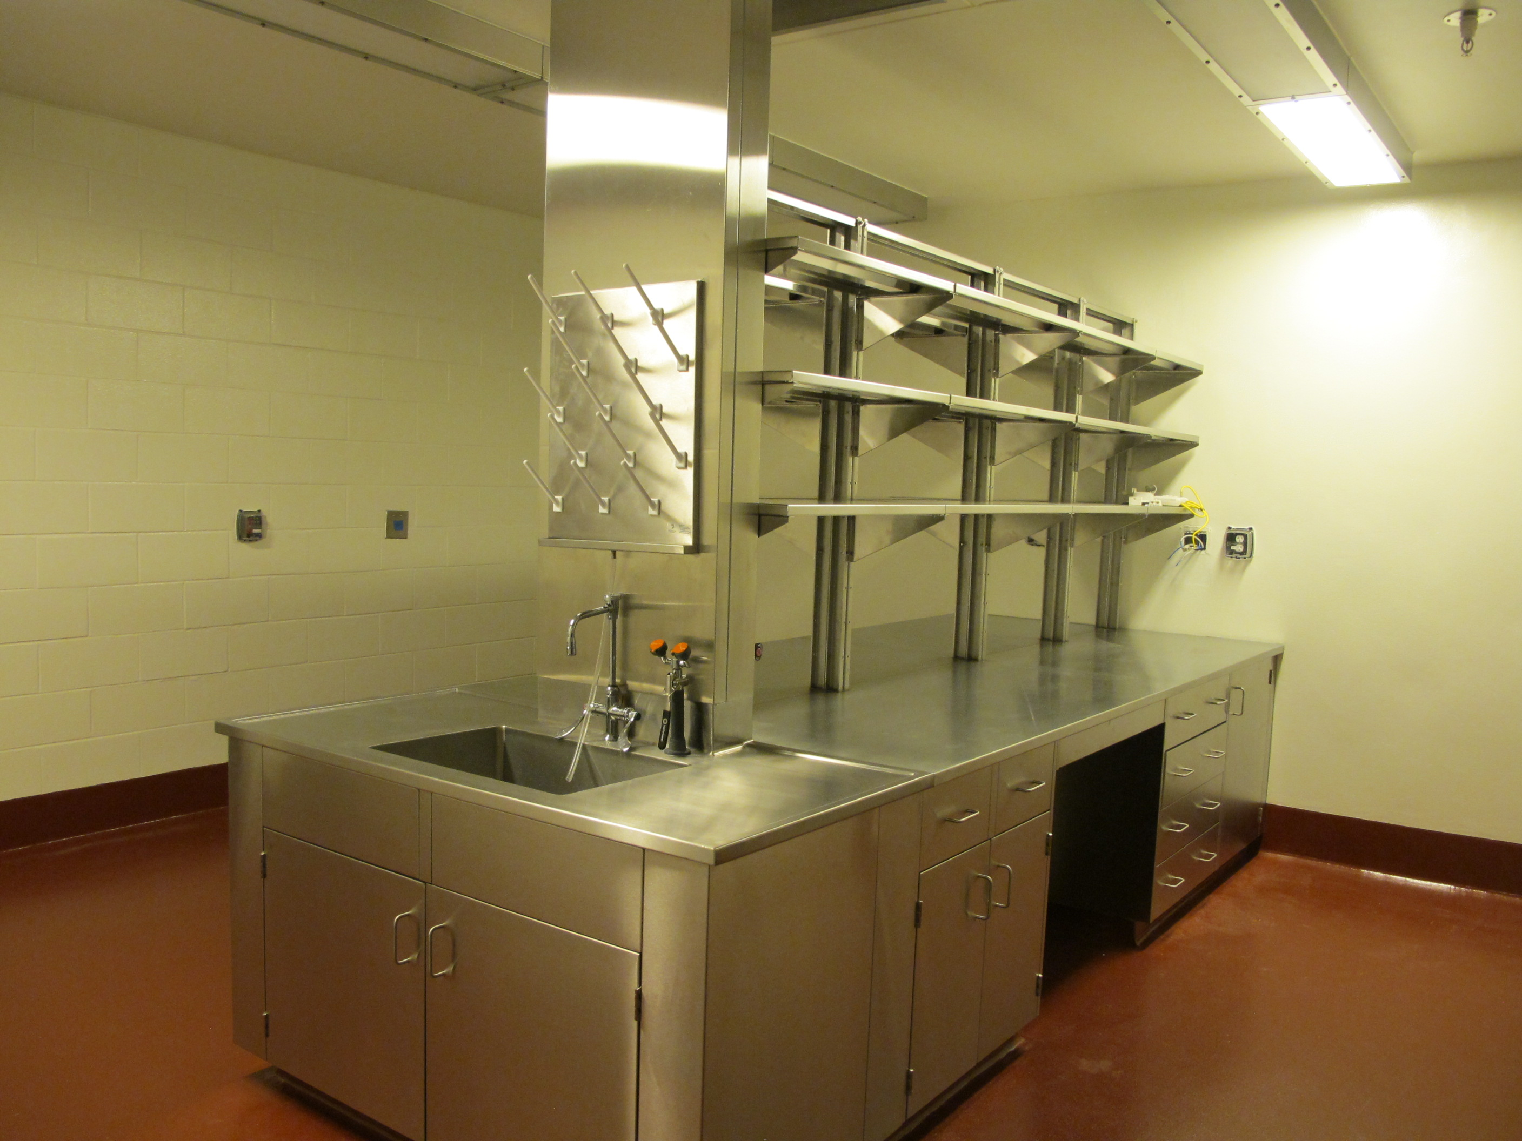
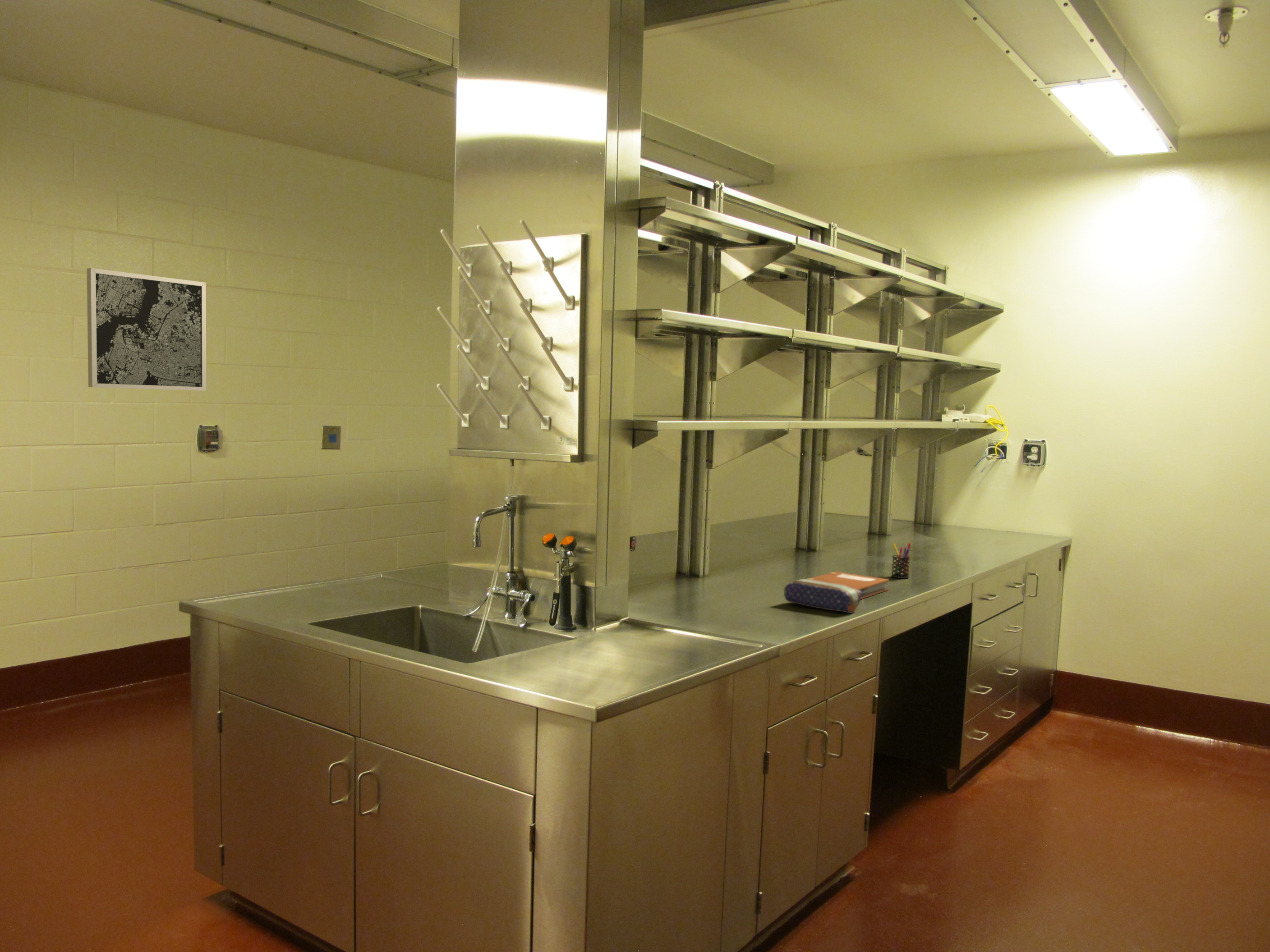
+ wall art [86,268,207,391]
+ pen holder [891,542,911,579]
+ notebook [806,571,890,600]
+ pencil case [783,578,861,614]
